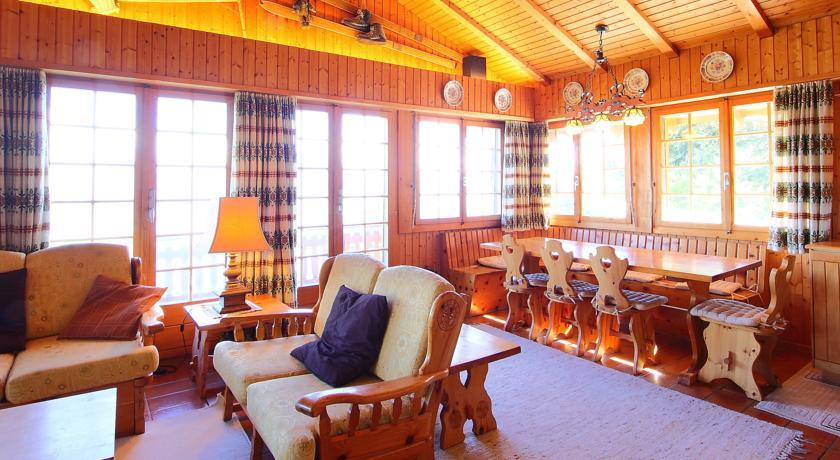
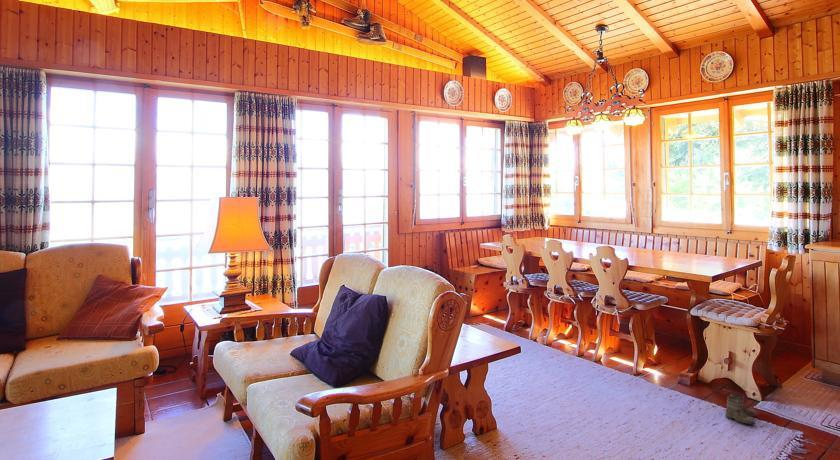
+ boots [724,393,758,426]
